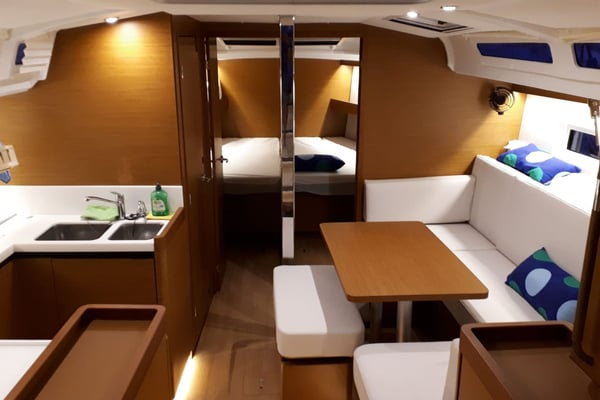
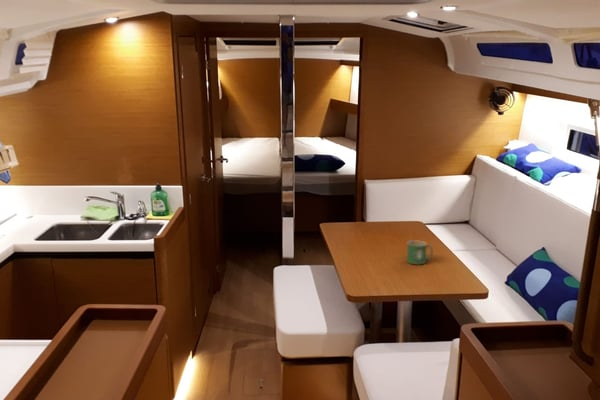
+ mug [405,239,434,265]
